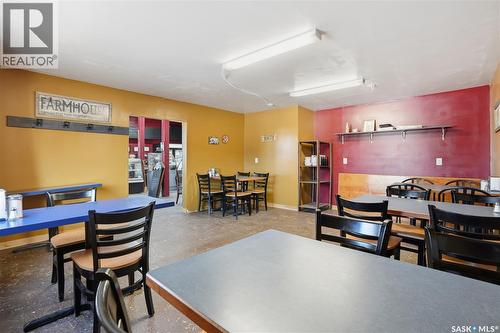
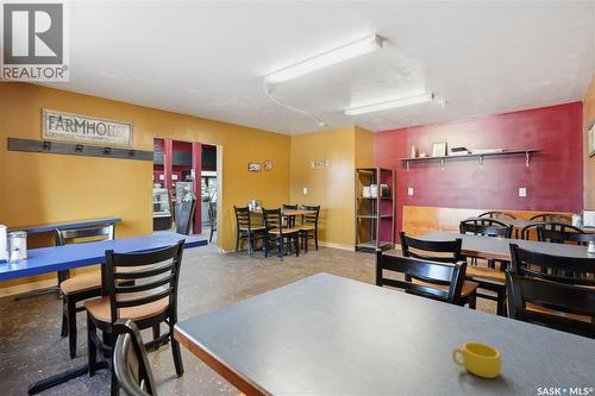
+ cup [451,341,502,379]
